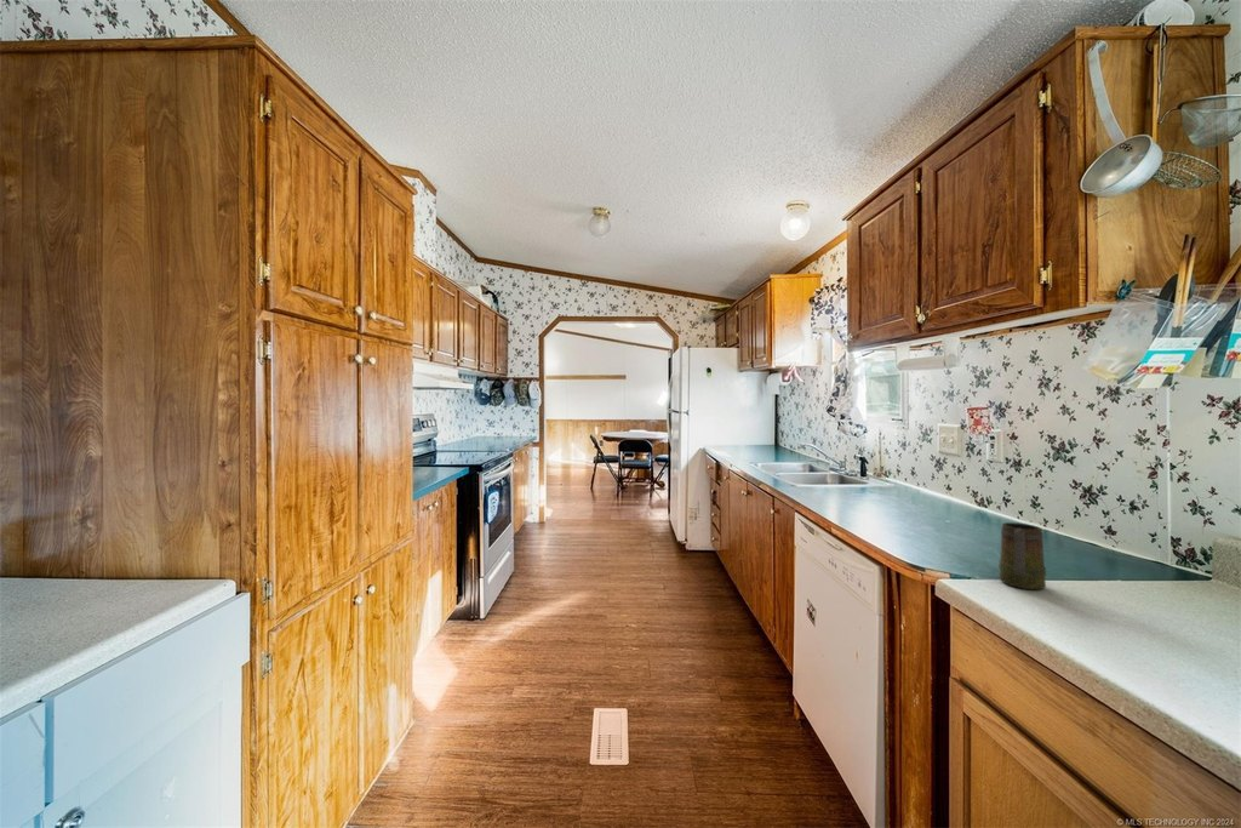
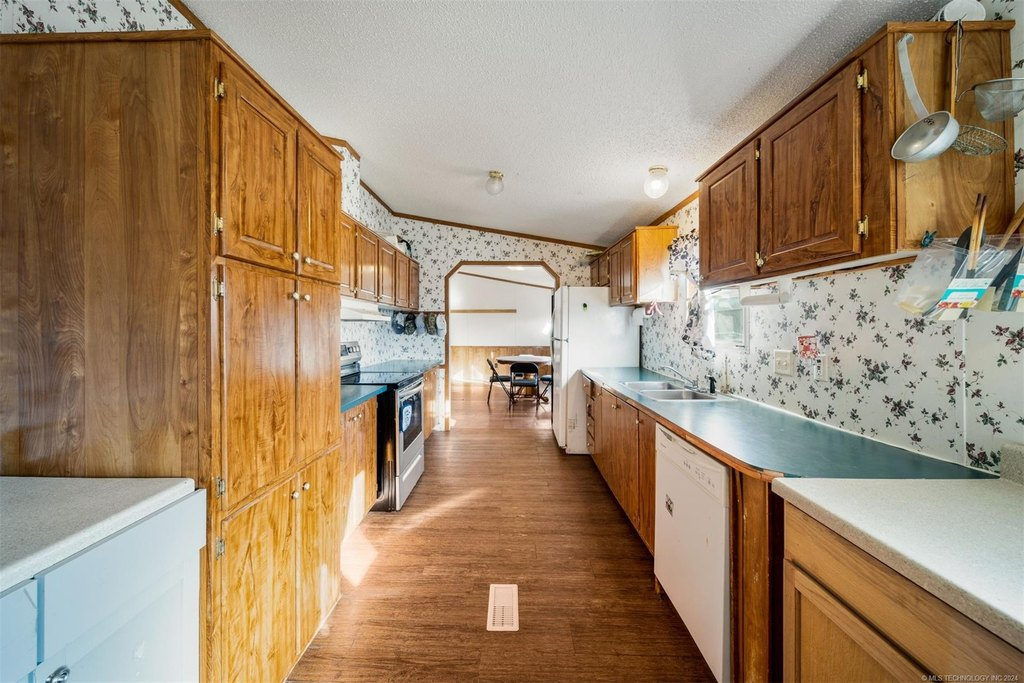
- mug [997,521,1047,590]
